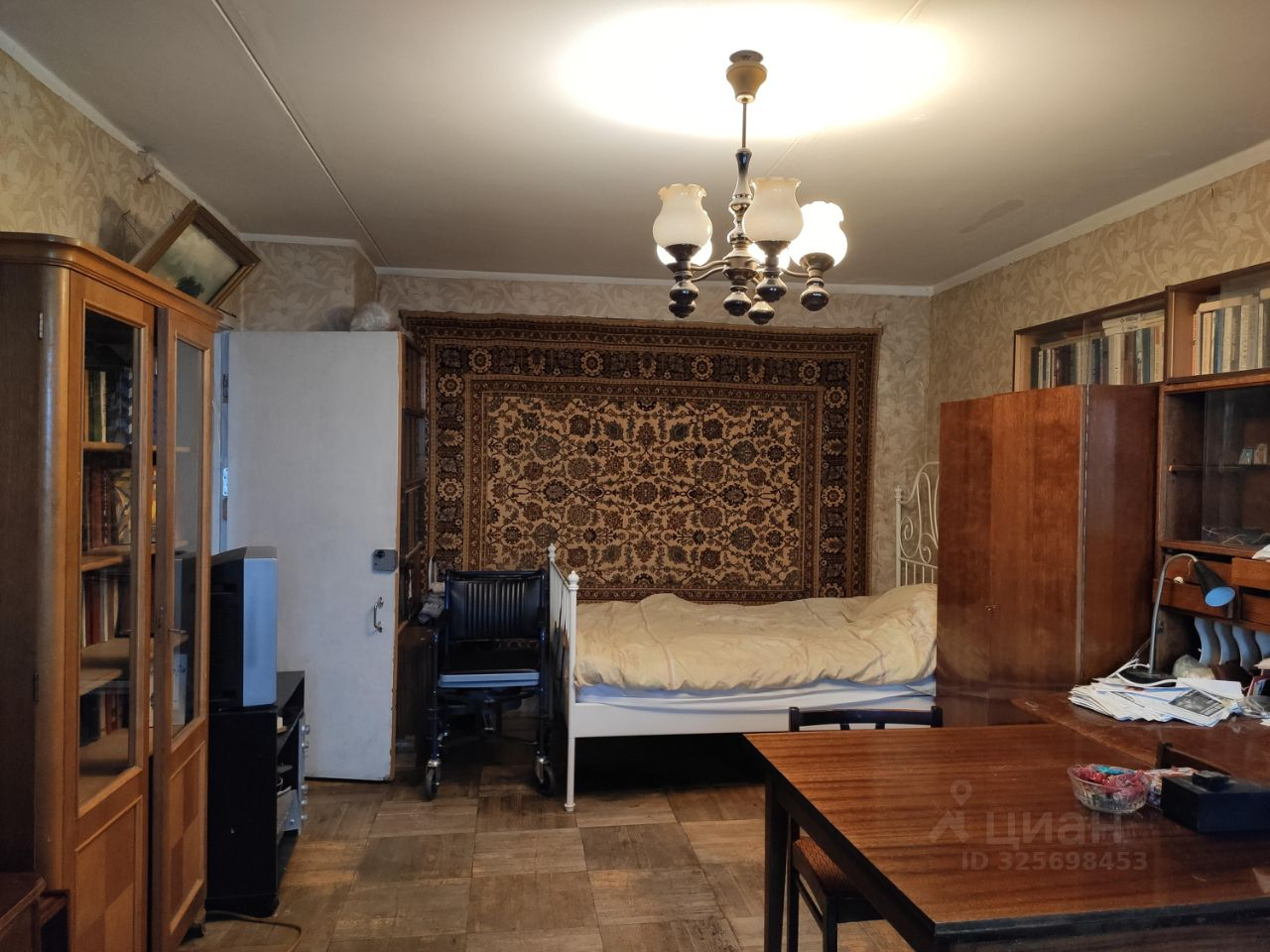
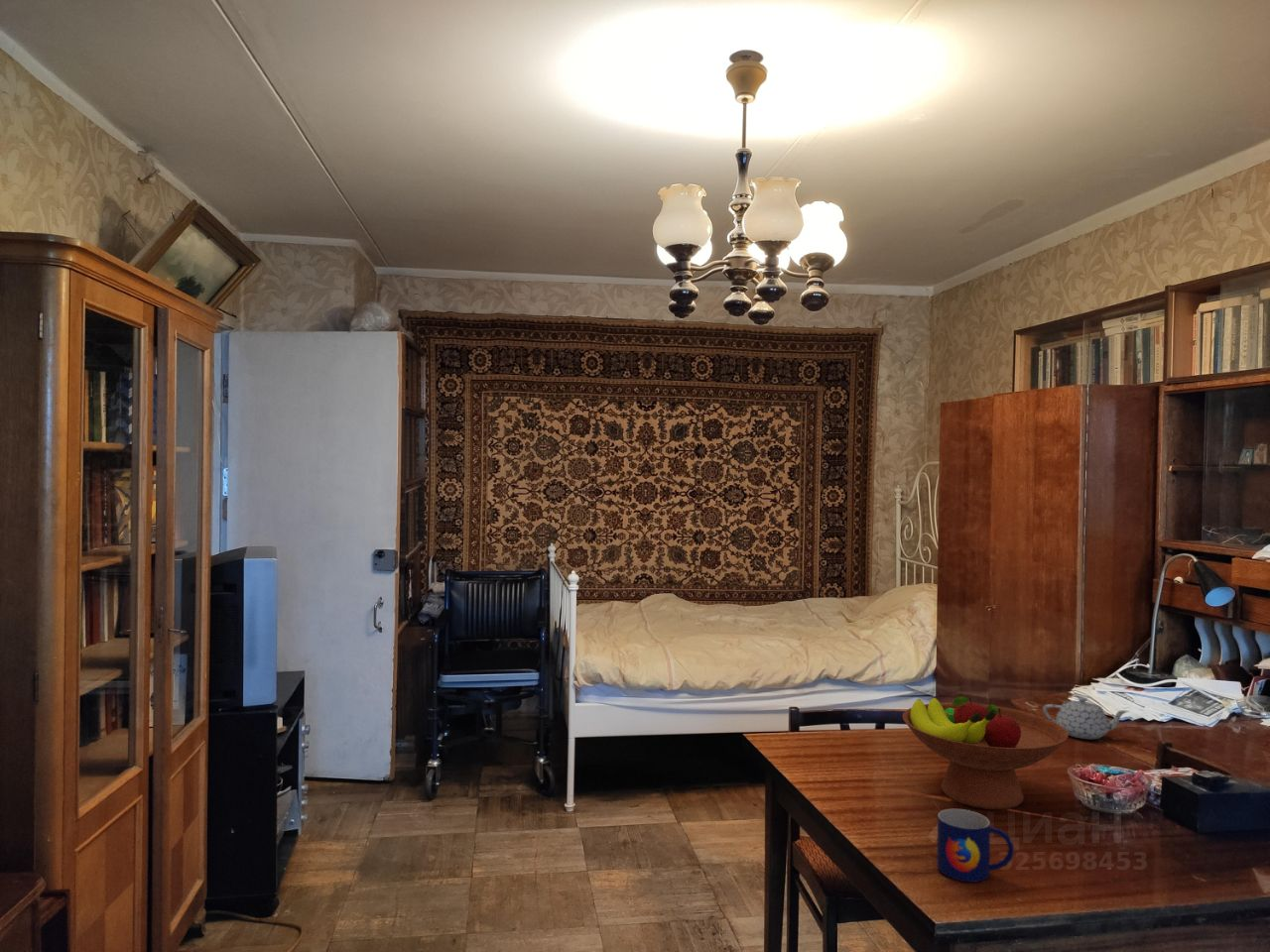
+ fruit bowl [902,695,1069,811]
+ teapot [1042,696,1130,740]
+ mug [936,808,1015,884]
